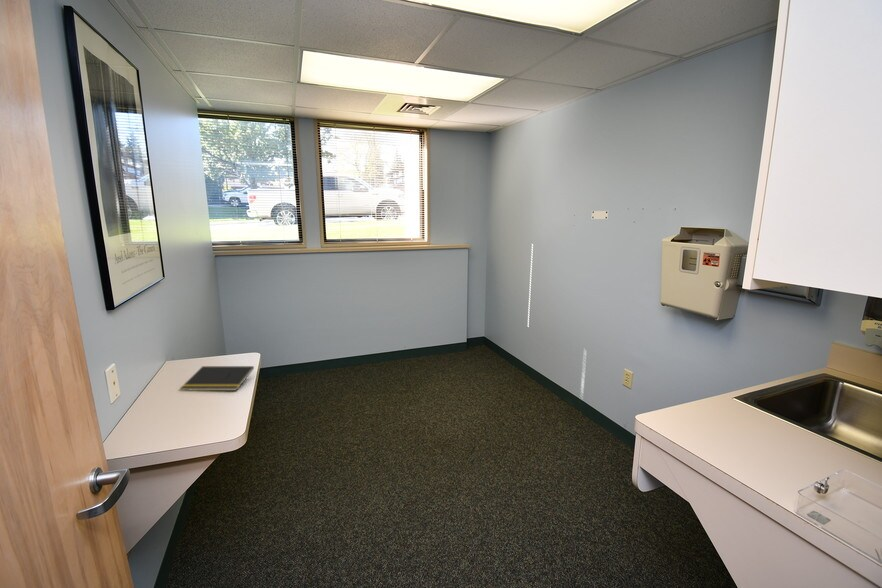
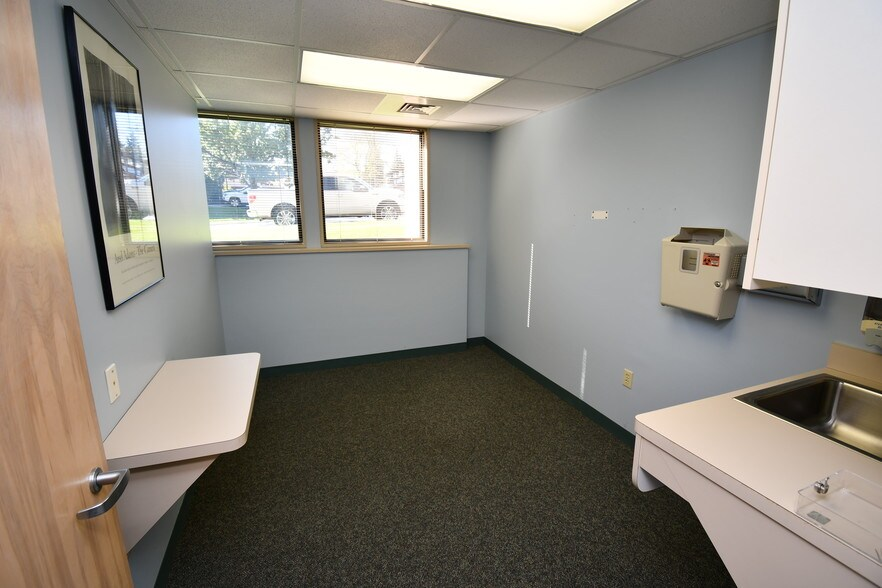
- notepad [180,365,255,392]
